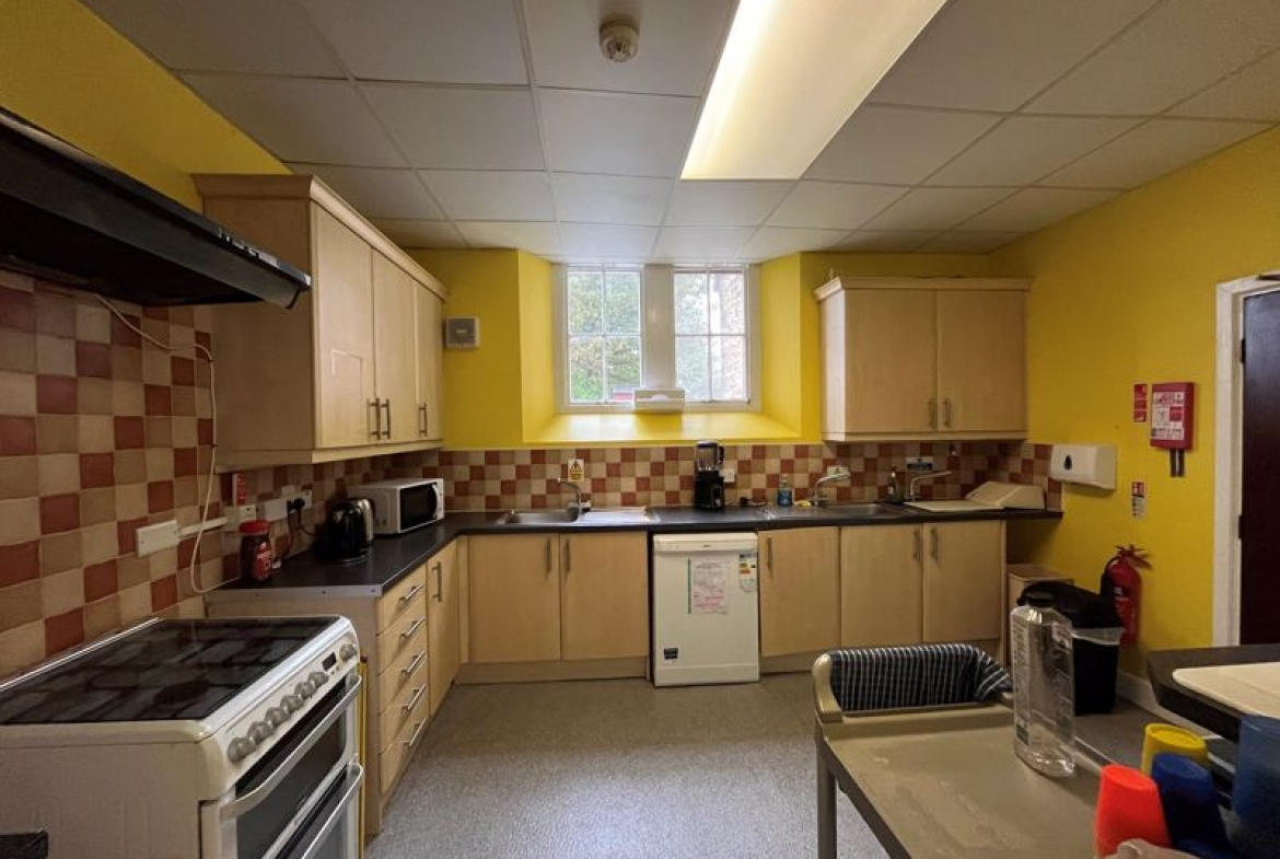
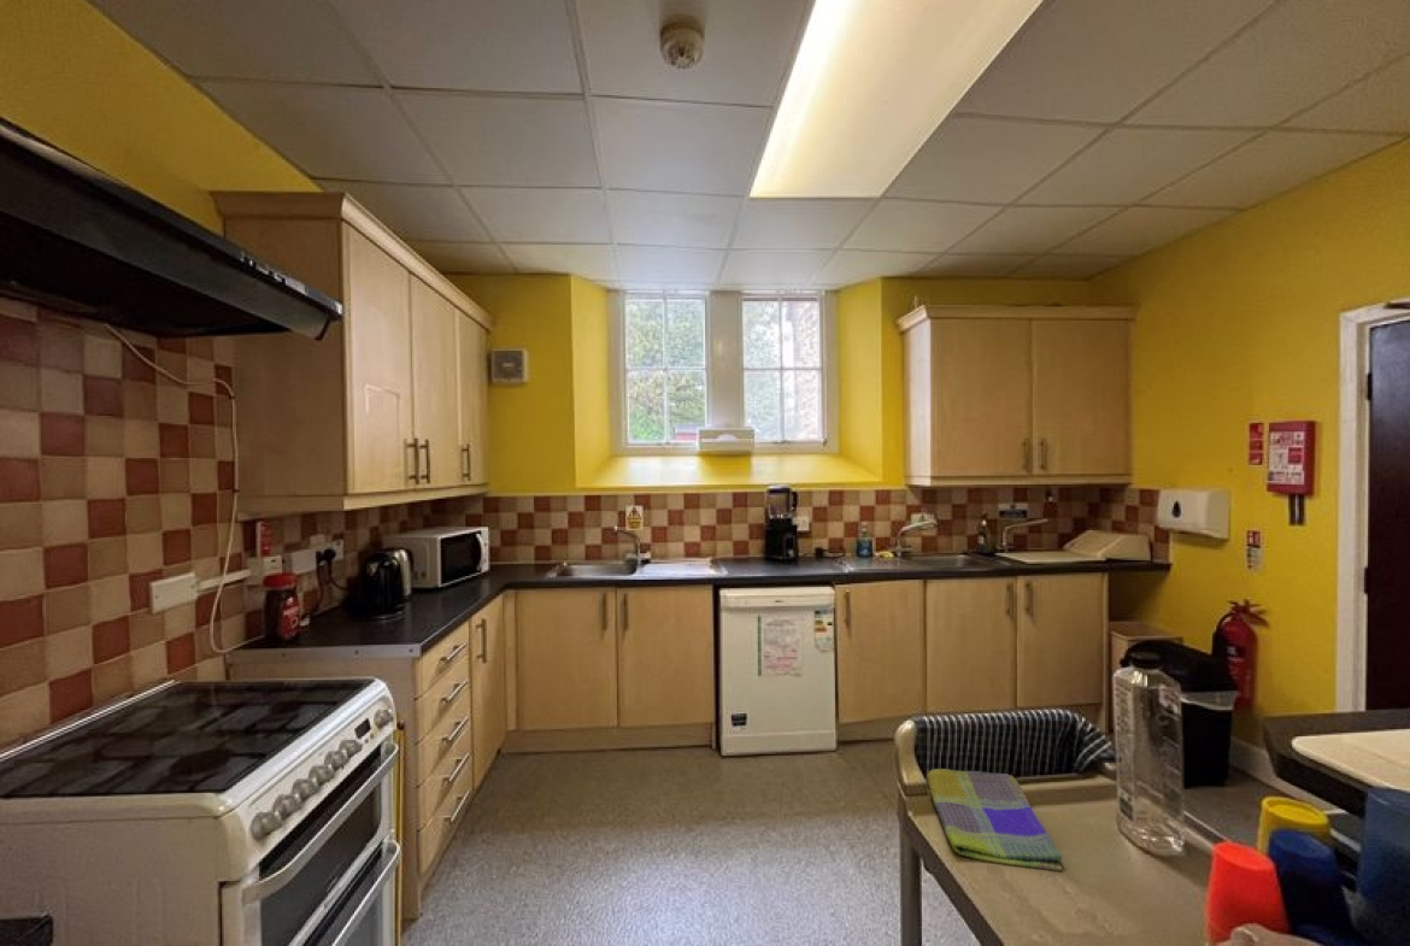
+ dish towel [926,768,1064,872]
